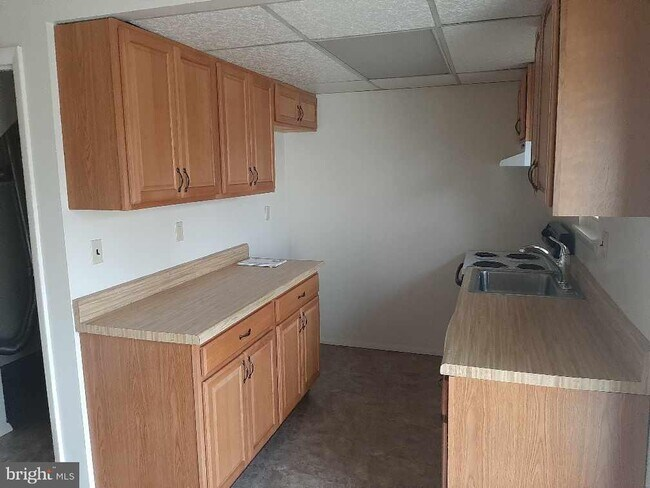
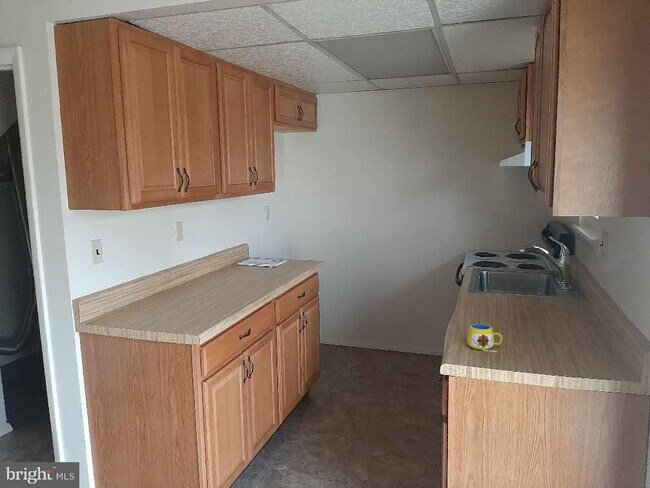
+ mug [466,323,503,353]
